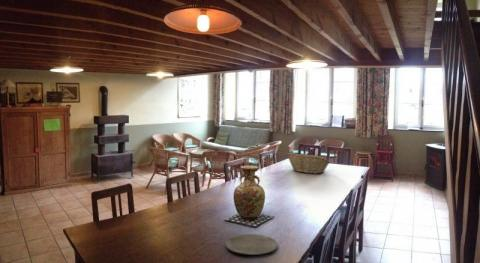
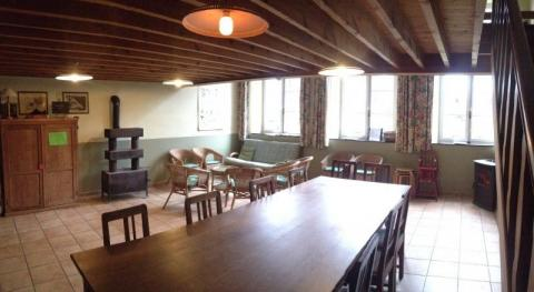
- plate [225,233,278,256]
- fruit basket [285,152,331,175]
- vase [223,165,275,227]
